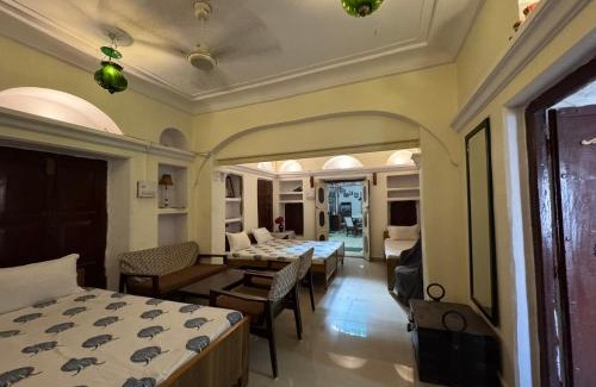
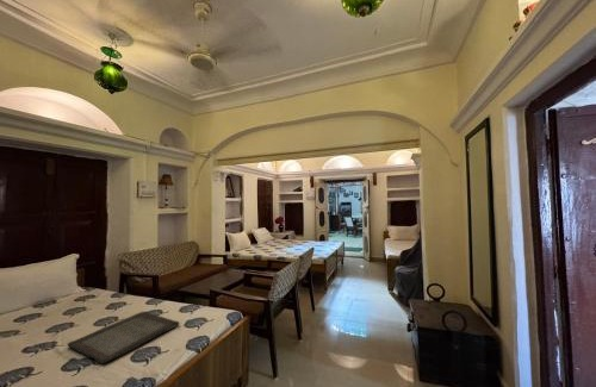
+ serving tray [66,311,180,366]
